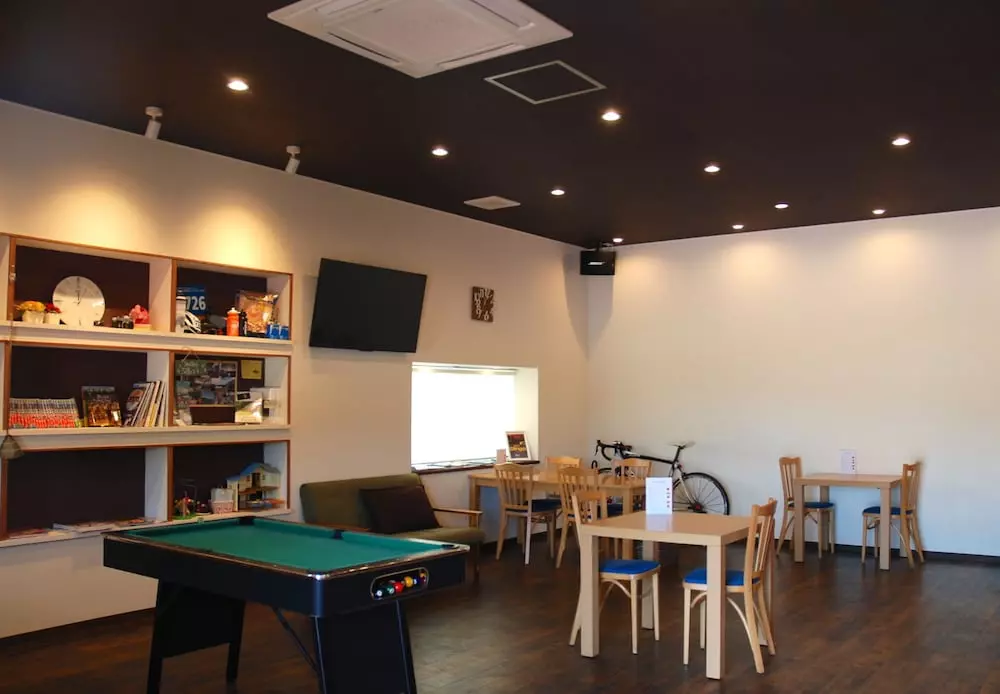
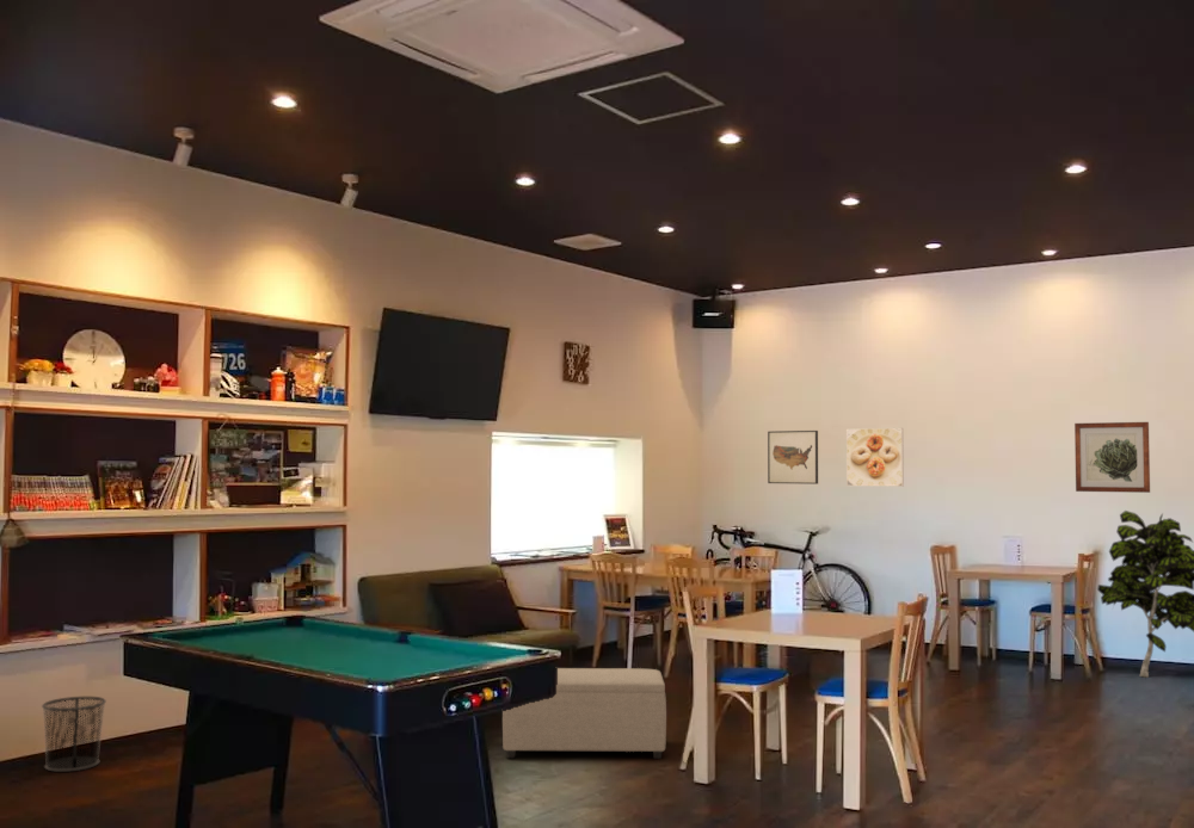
+ wall art [767,430,819,486]
+ wall art [1073,421,1151,494]
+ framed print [845,427,905,488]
+ indoor plant [1096,509,1194,678]
+ ottoman [501,667,667,760]
+ waste bin [41,696,107,773]
